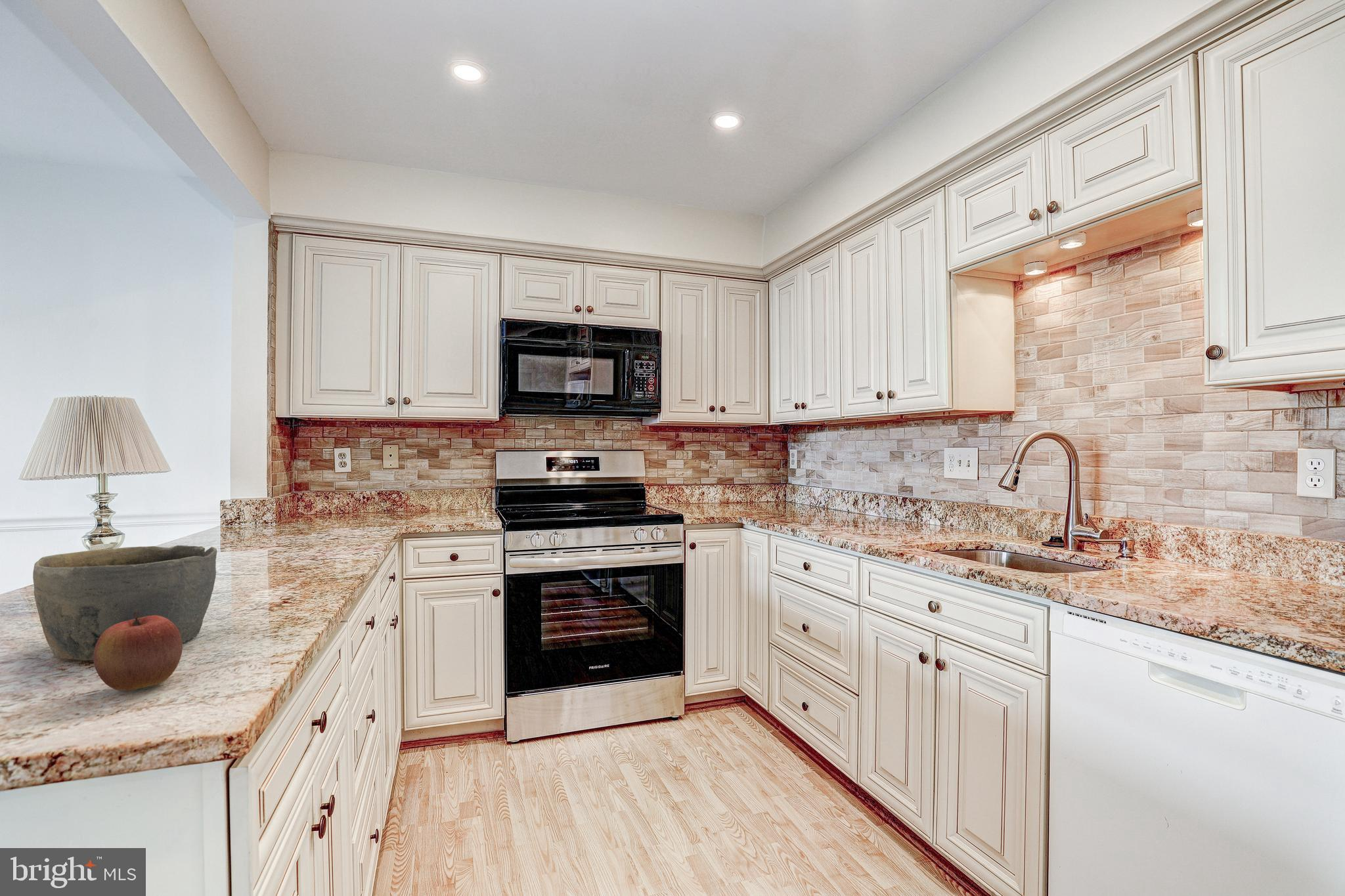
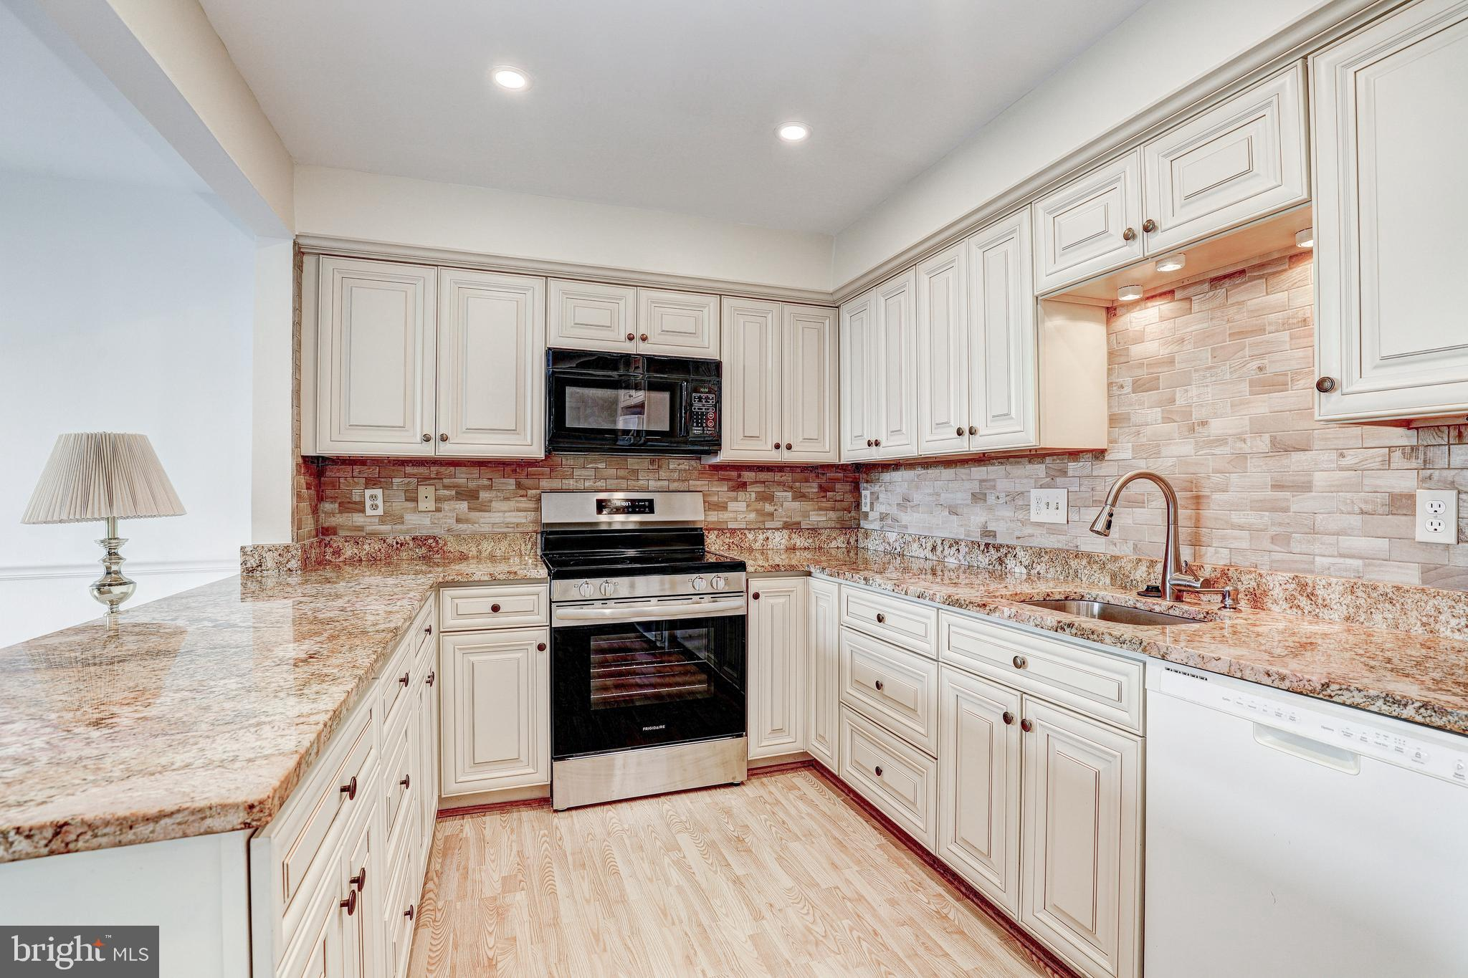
- apple [93,612,183,691]
- bowl [32,545,218,661]
